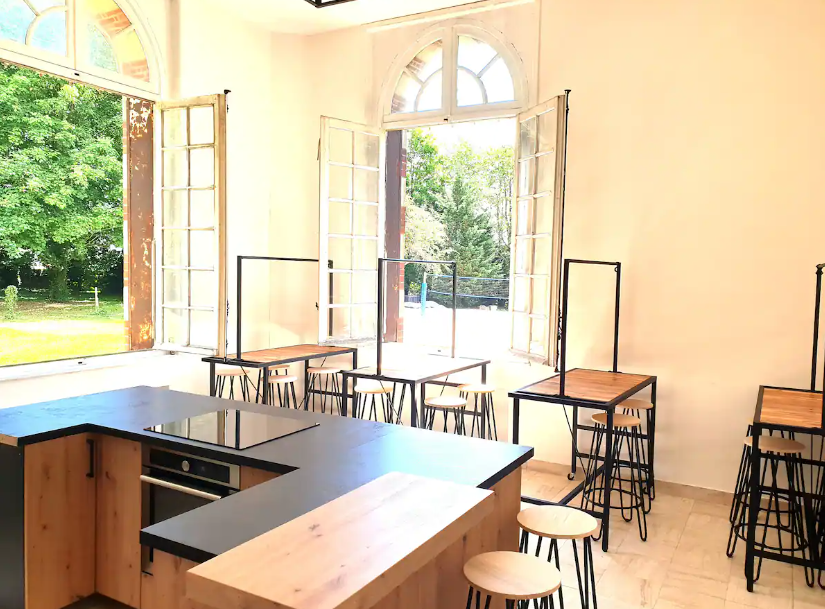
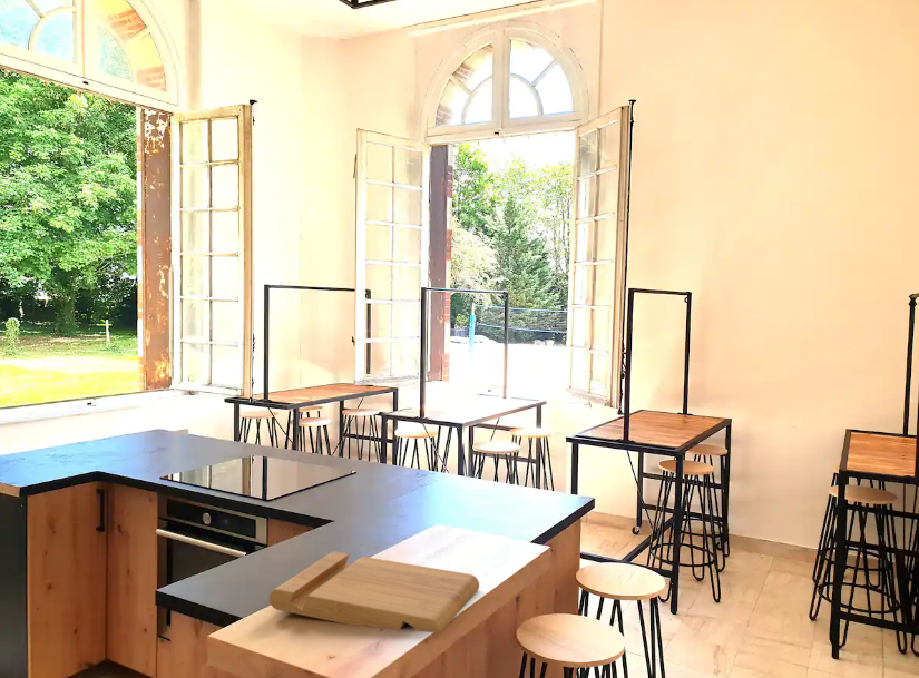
+ cutting board [268,551,480,635]
